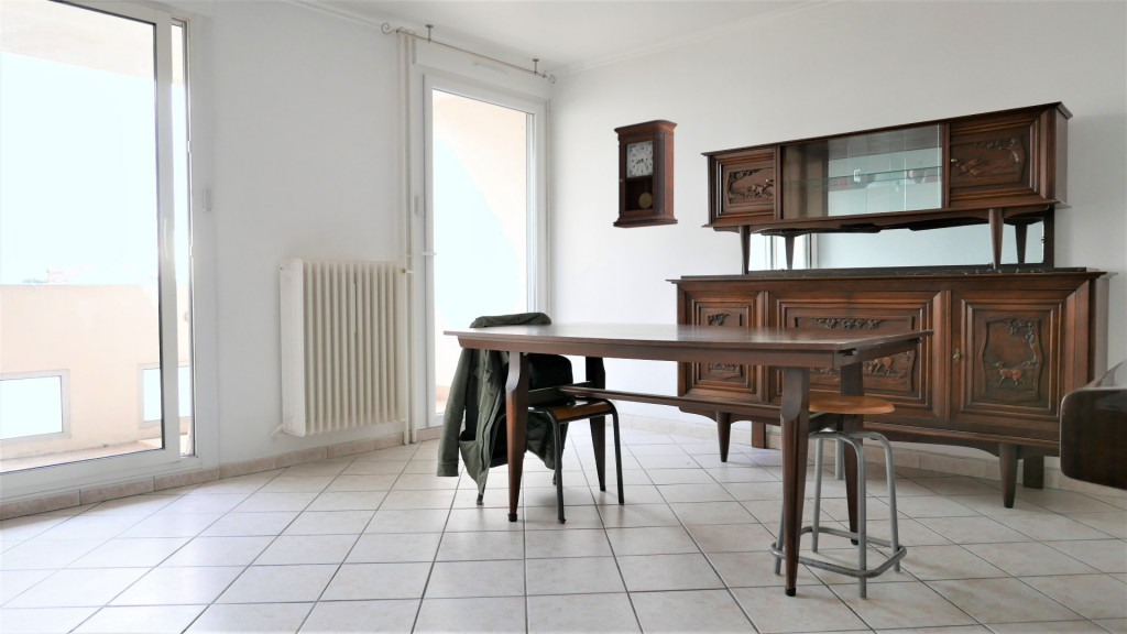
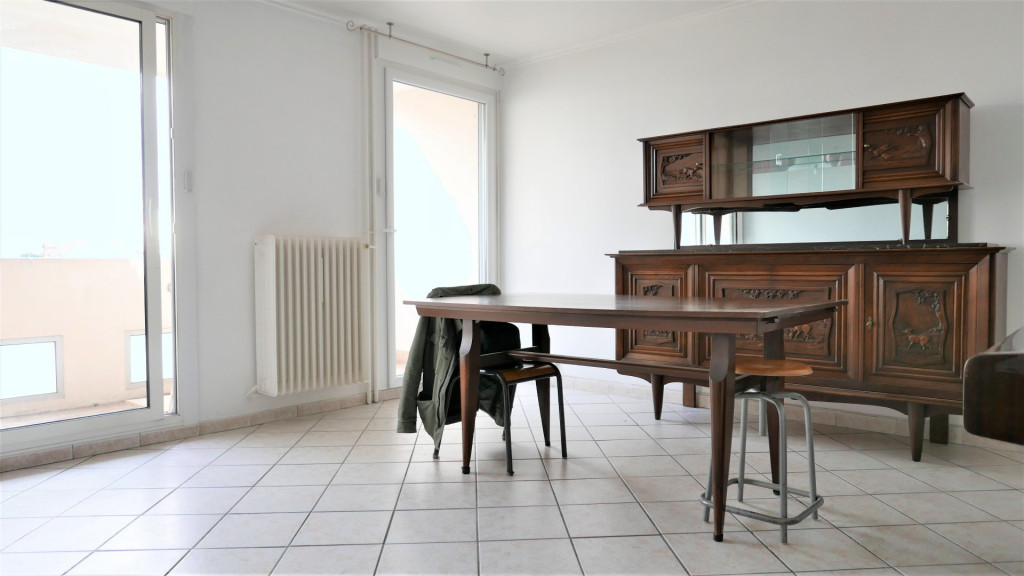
- pendulum clock [612,119,679,229]
